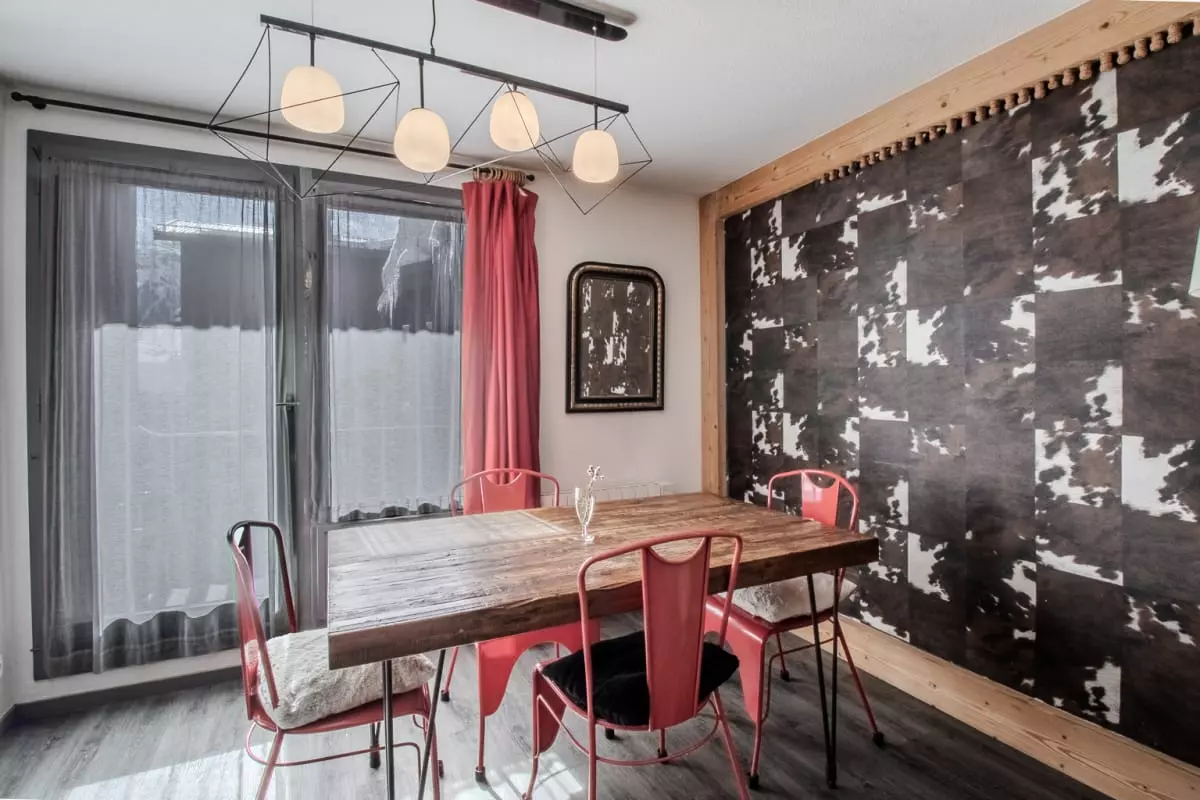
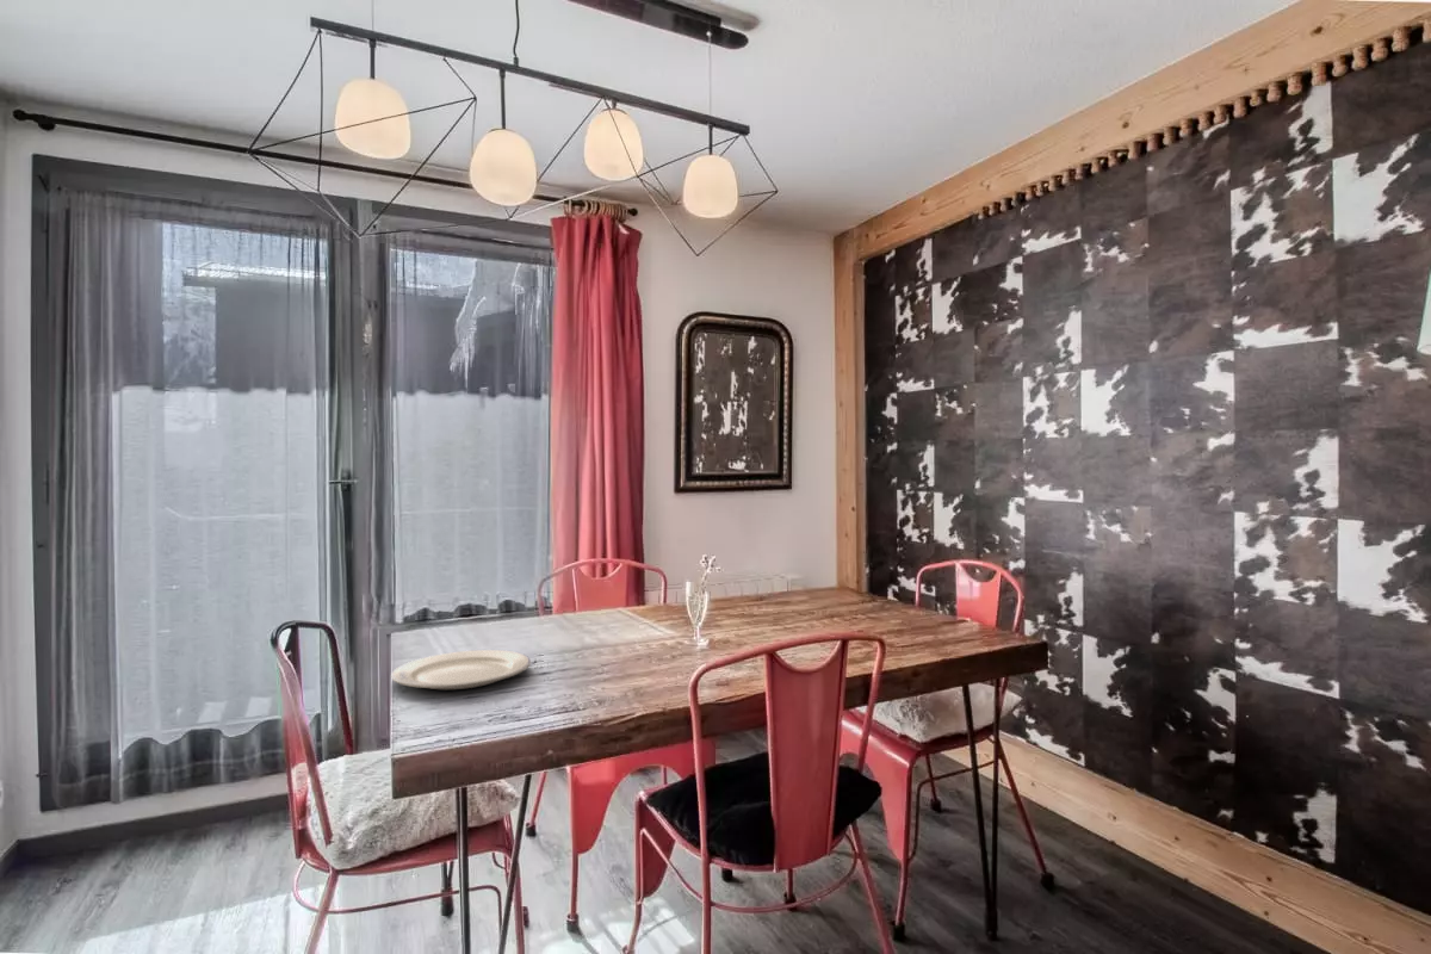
+ chinaware [390,649,532,690]
